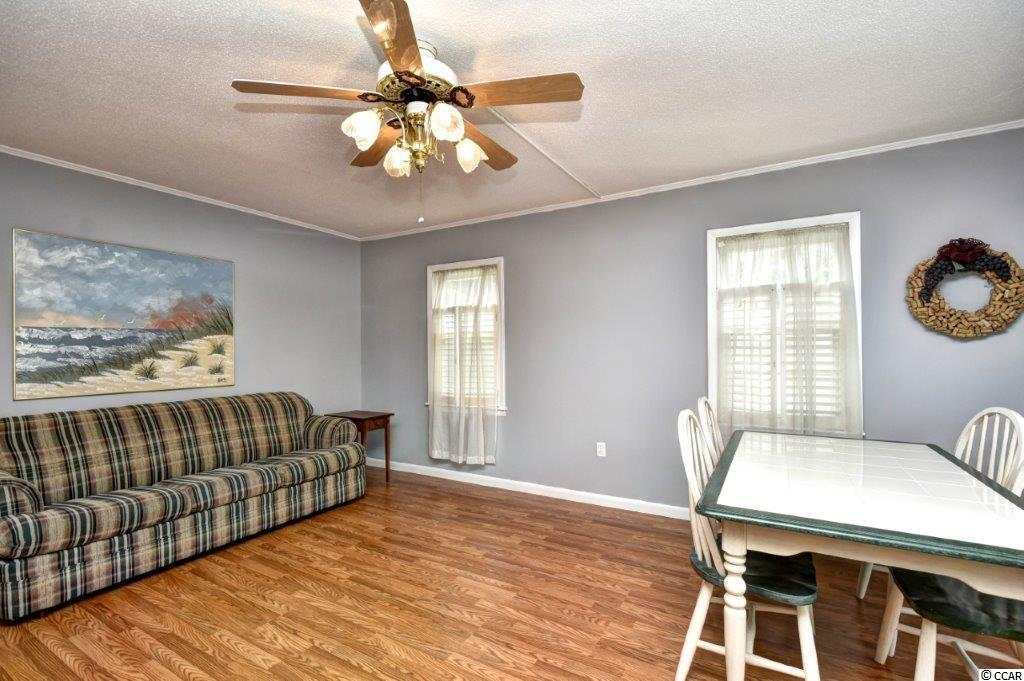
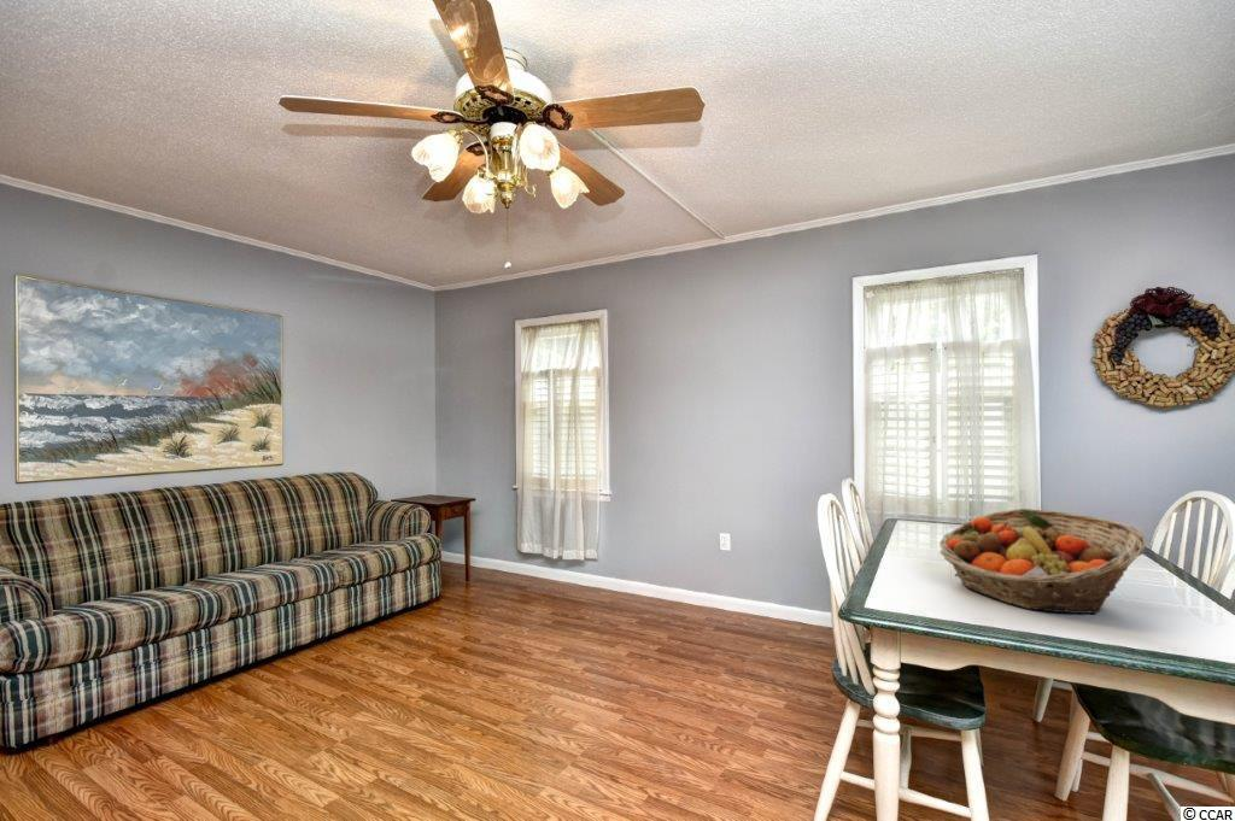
+ fruit basket [938,508,1147,615]
